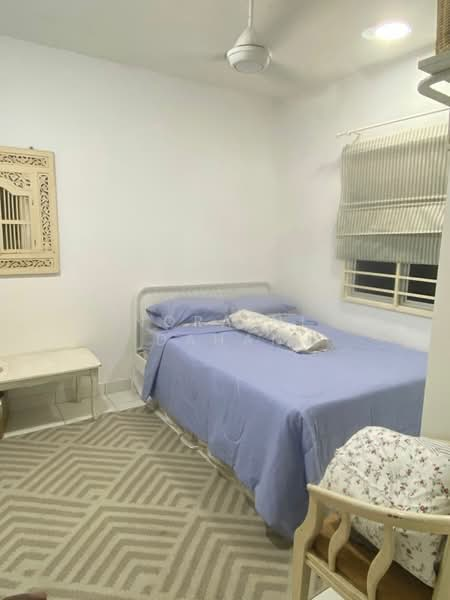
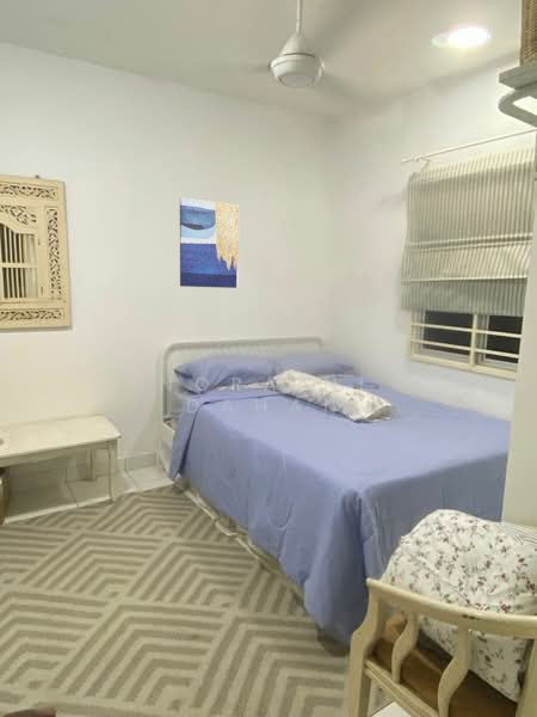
+ wall art [179,197,240,289]
